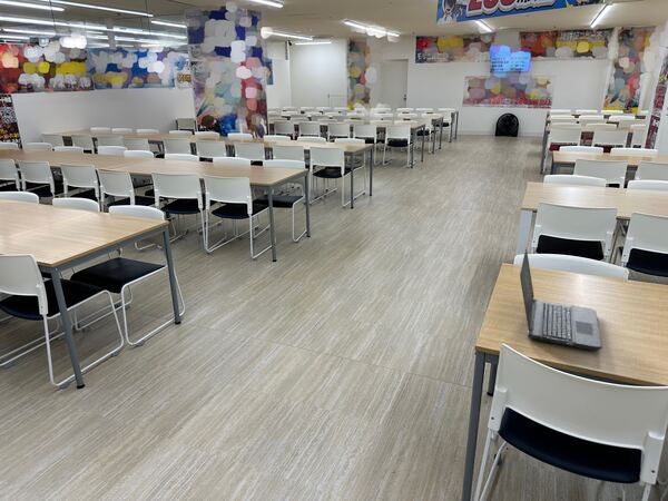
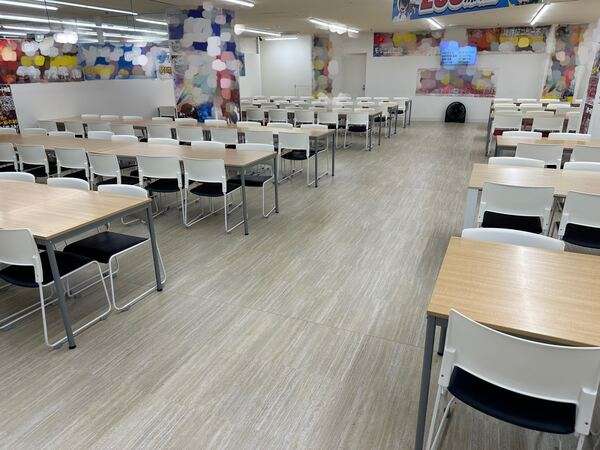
- laptop computer [519,247,603,352]
